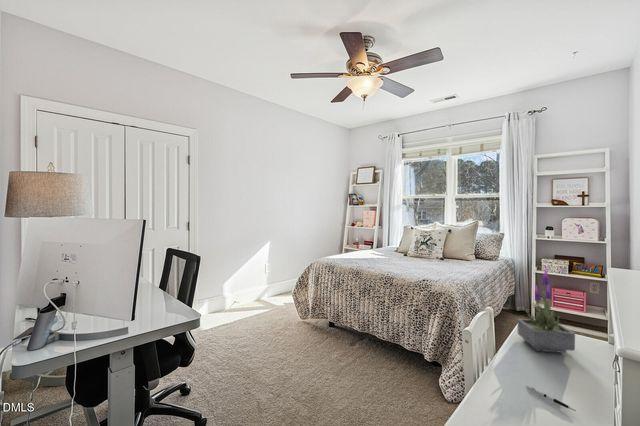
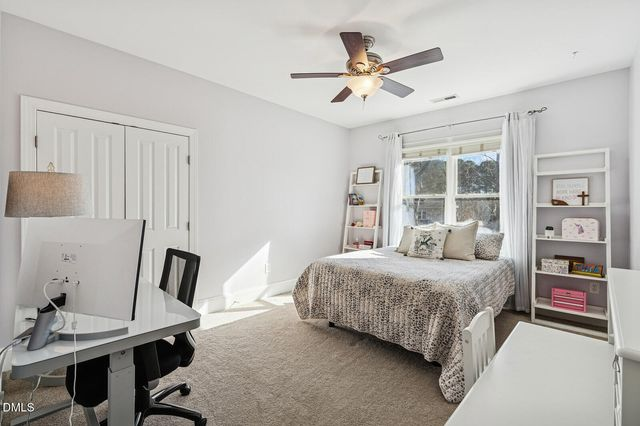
- pen [525,384,577,412]
- potted plant [516,265,576,354]
